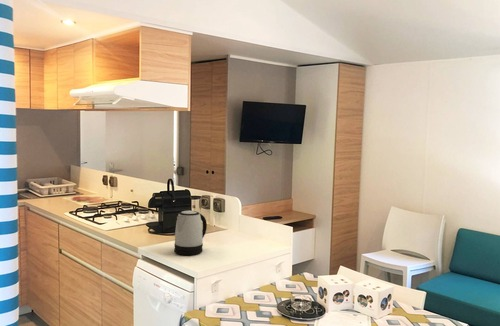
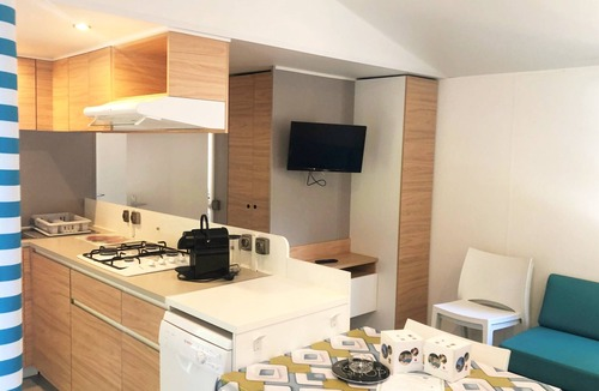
- kettle [173,209,208,256]
